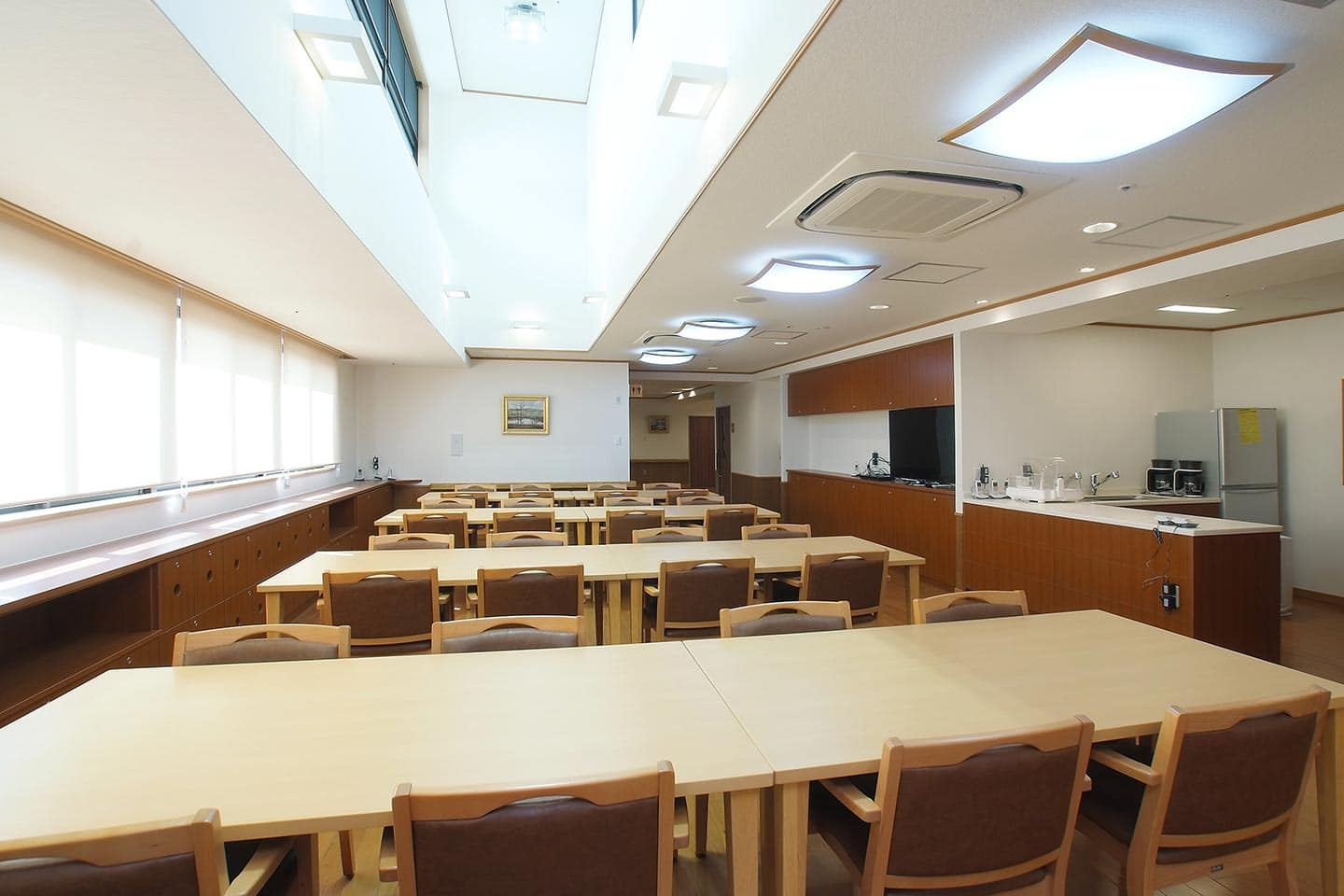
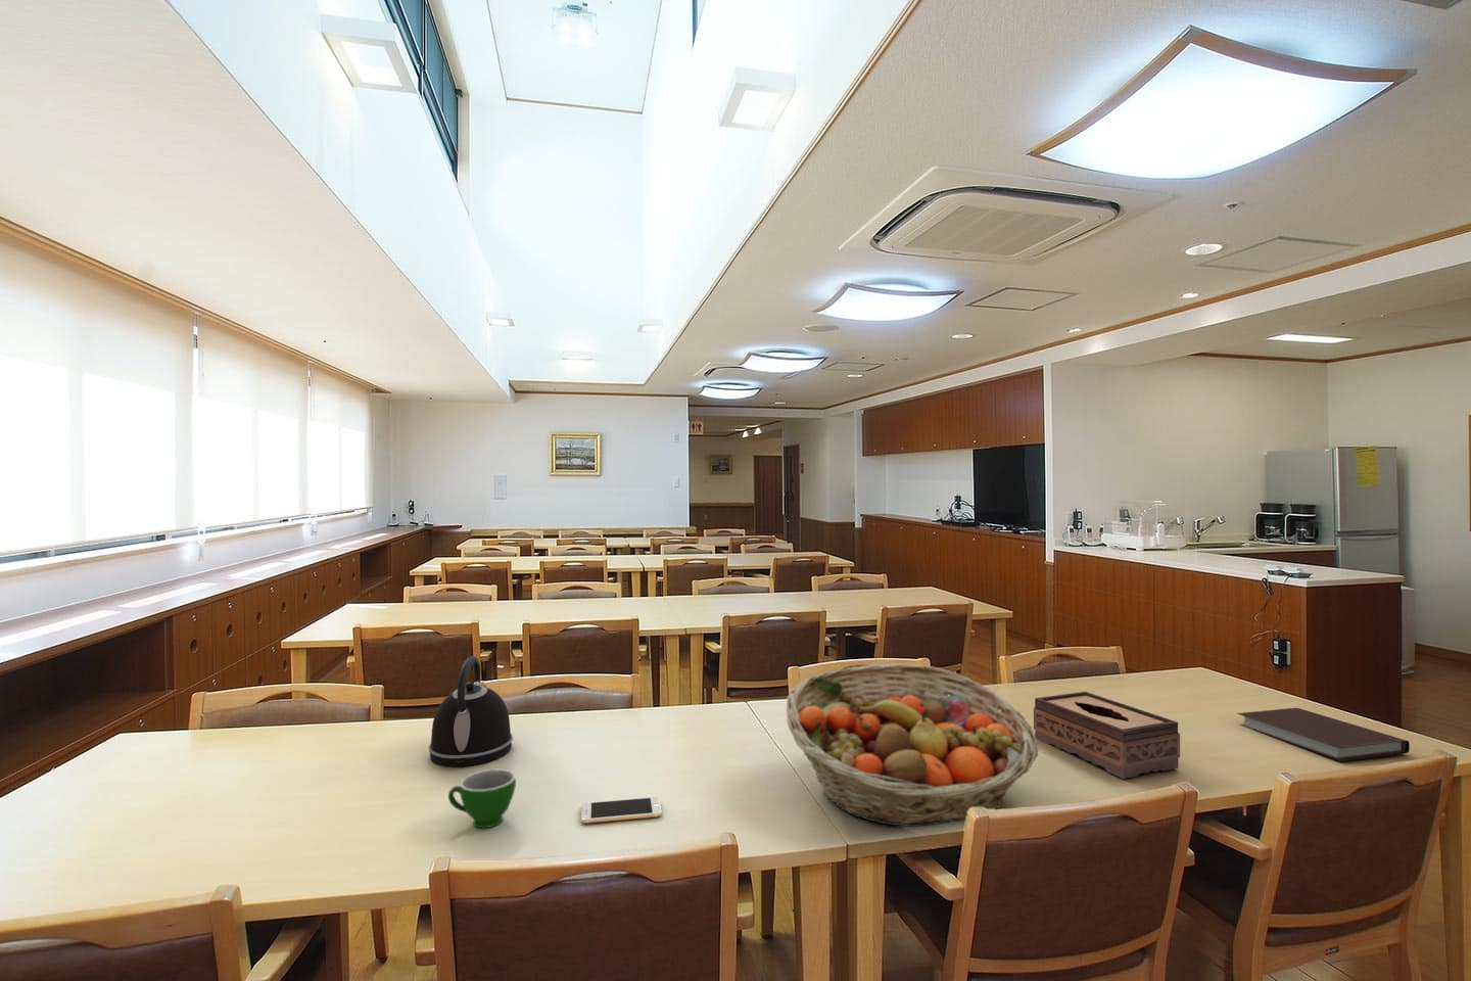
+ notebook [1236,707,1411,762]
+ smartphone [580,796,663,824]
+ kettle [428,655,513,766]
+ tissue box [1033,691,1181,780]
+ fruit basket [786,663,1040,828]
+ teacup [448,769,517,829]
